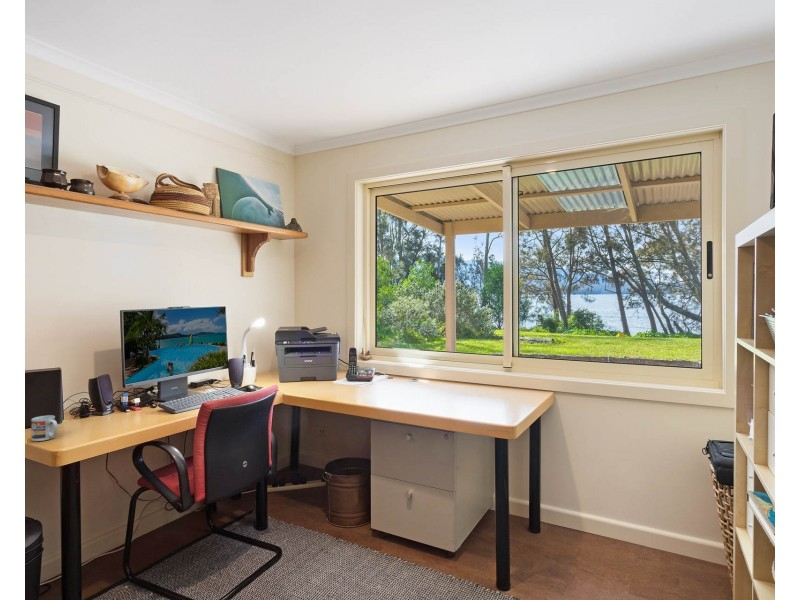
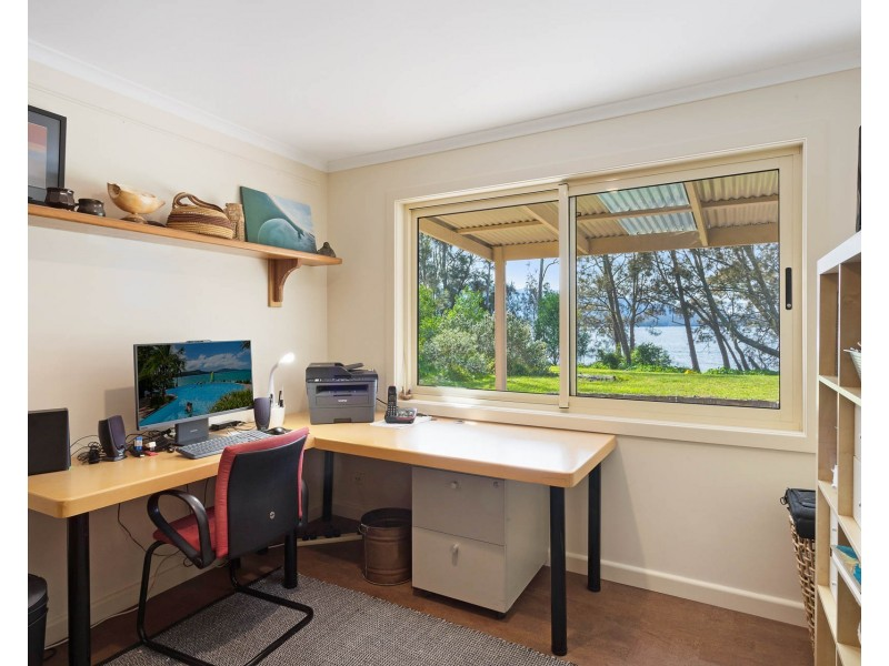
- cup [30,414,59,442]
